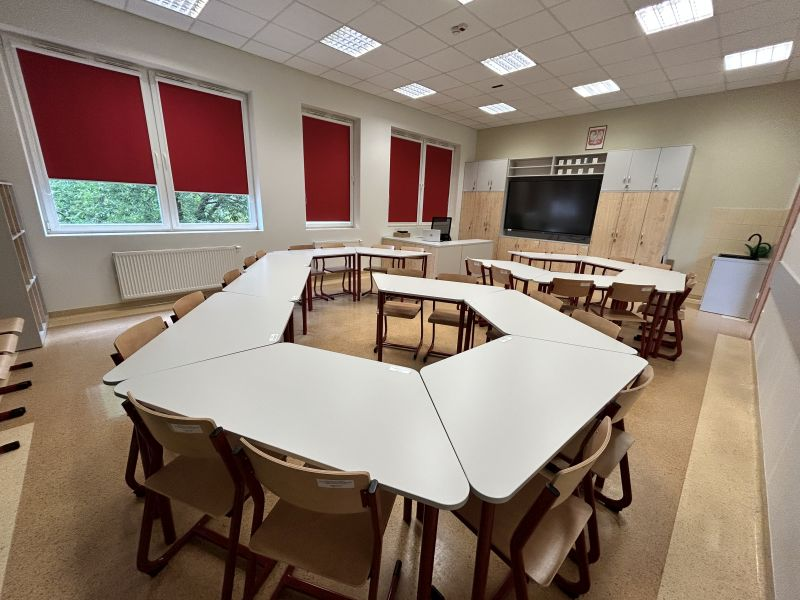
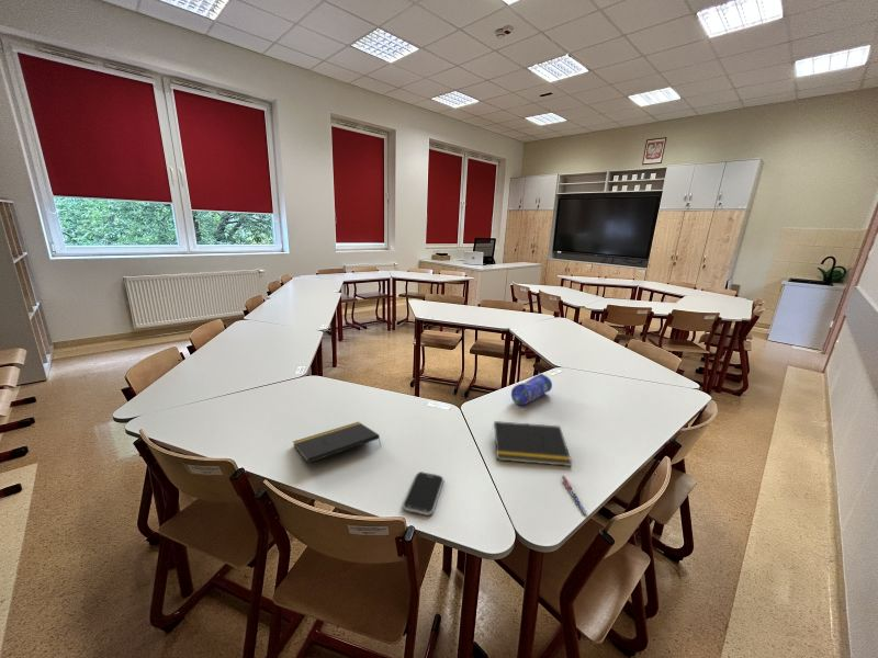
+ pencil case [510,373,553,406]
+ pen [560,474,588,517]
+ notepad [292,421,382,464]
+ smartphone [402,472,444,517]
+ notepad [491,420,573,467]
